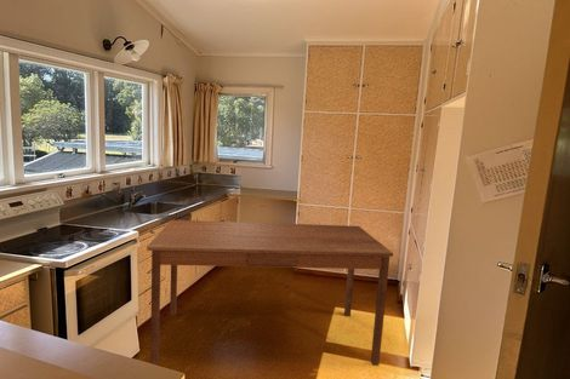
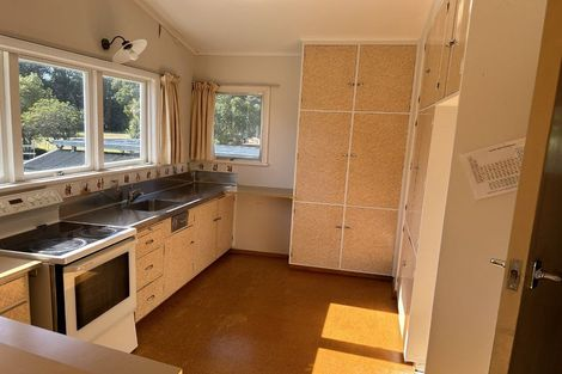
- dining table [146,219,394,367]
